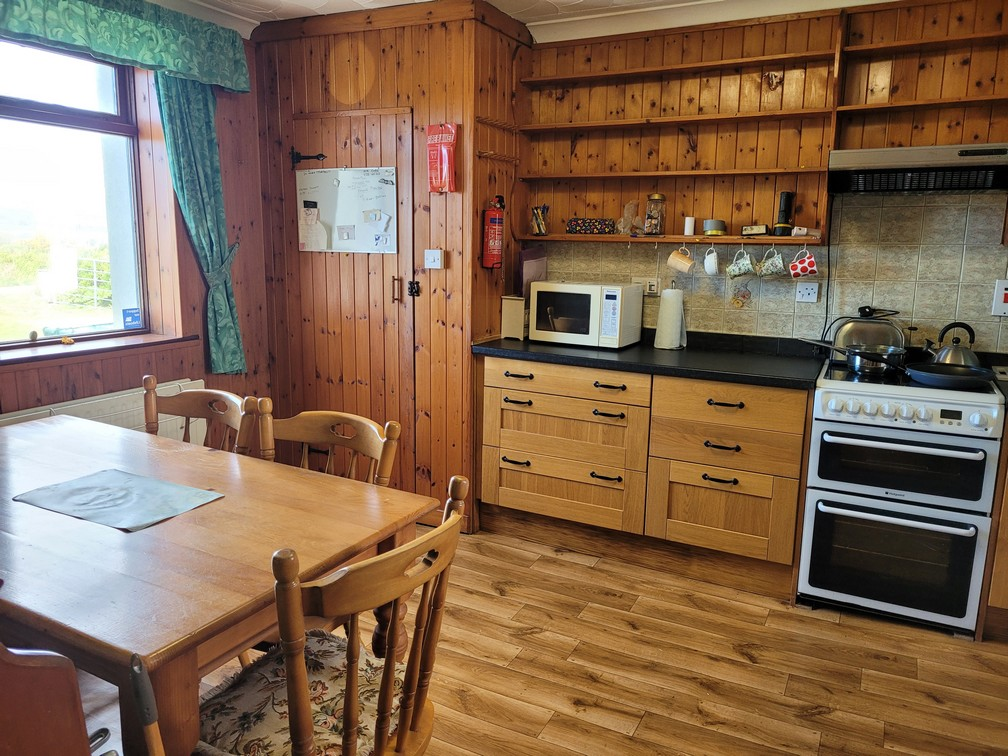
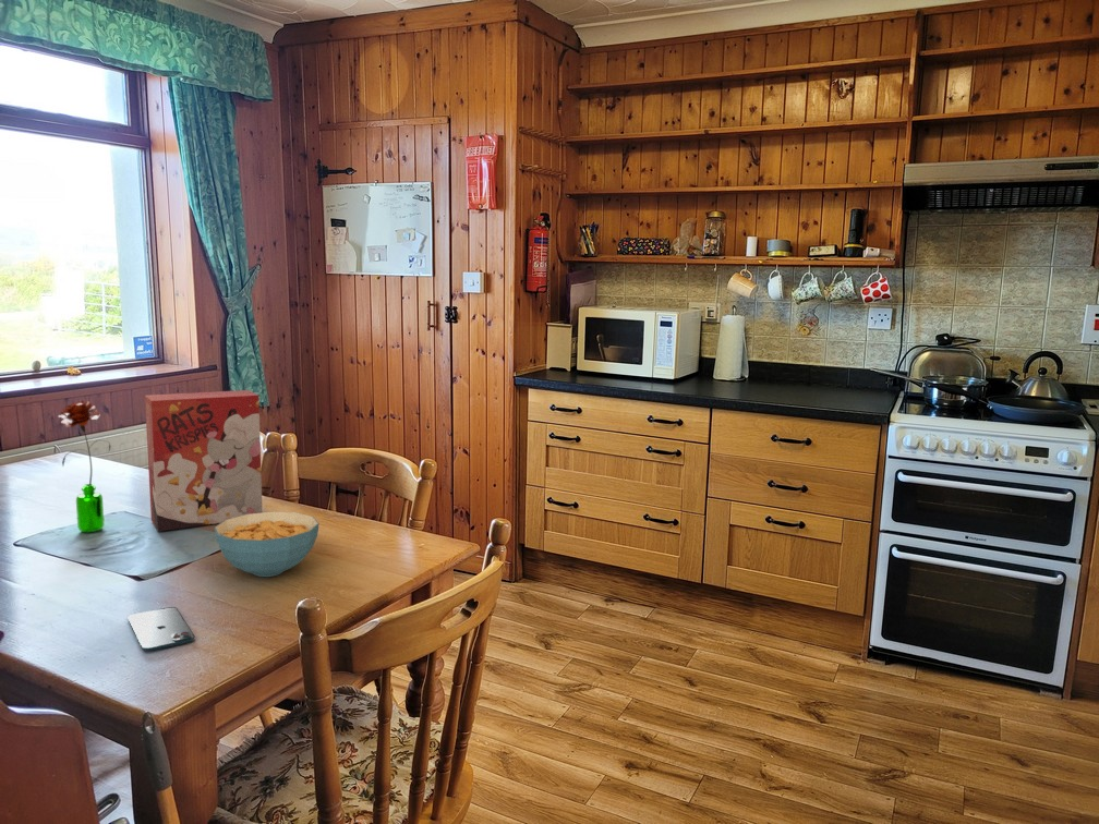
+ cereal box [144,389,264,532]
+ smartphone [128,606,195,652]
+ flower [57,399,111,533]
+ cereal bowl [214,510,321,578]
